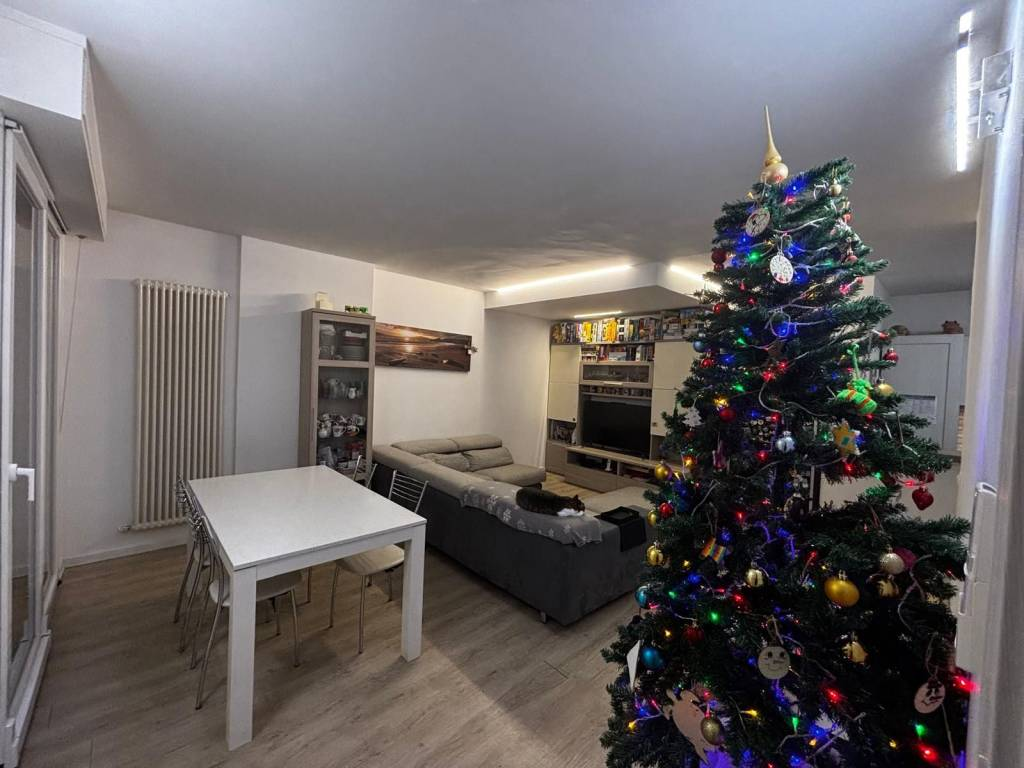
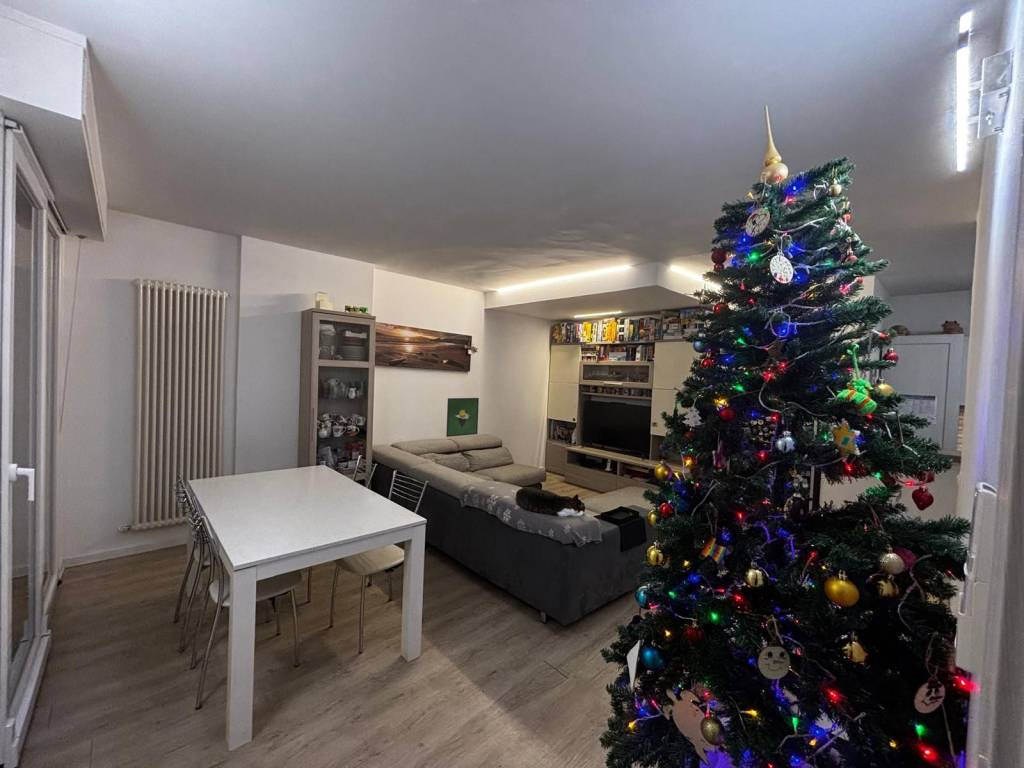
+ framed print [445,397,480,438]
